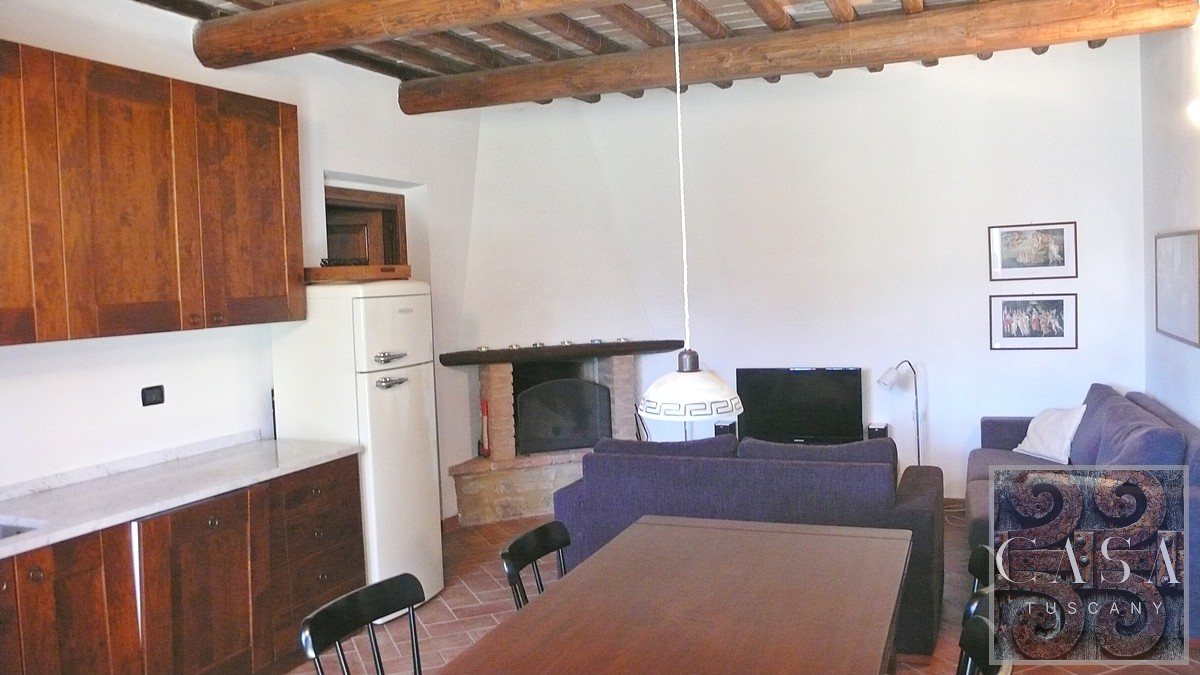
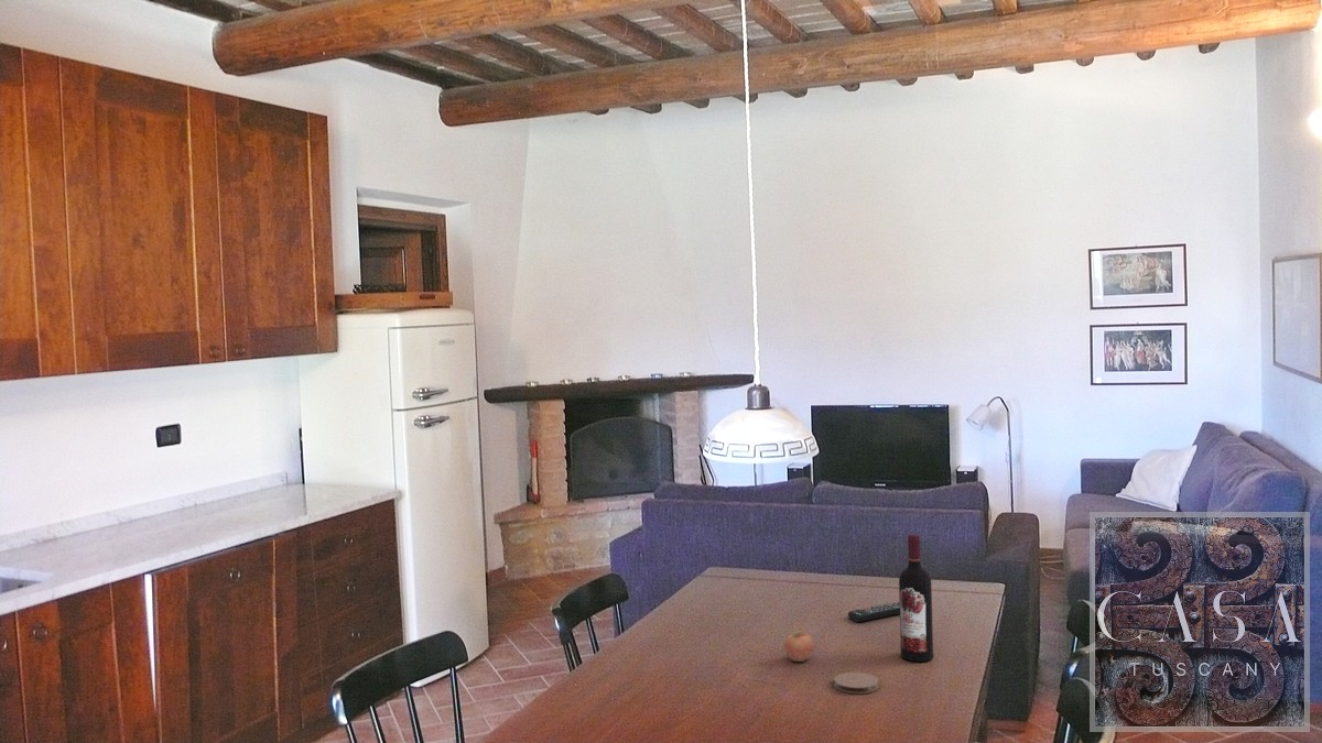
+ wine bottle [898,533,934,663]
+ remote control [847,601,900,623]
+ coaster [833,671,880,695]
+ fruit [783,626,814,663]
